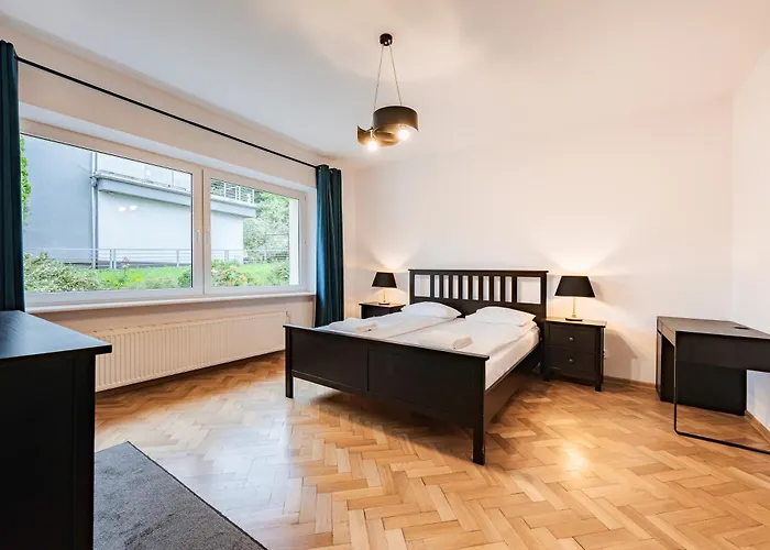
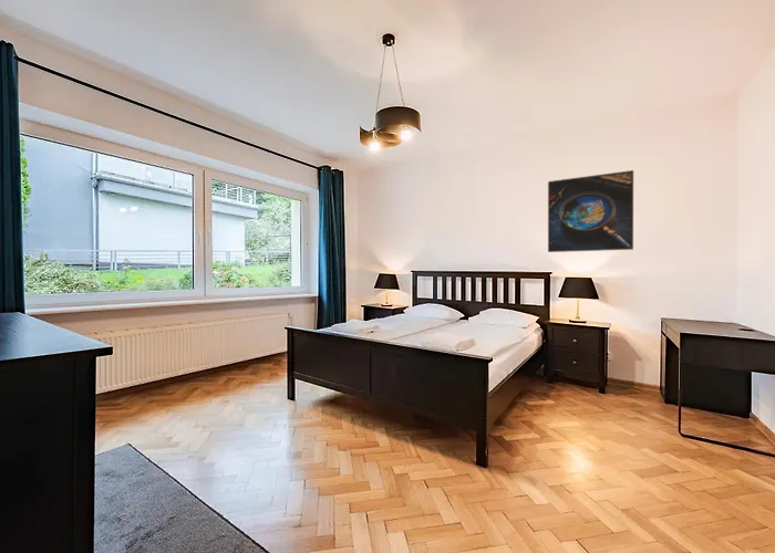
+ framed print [547,169,634,253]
